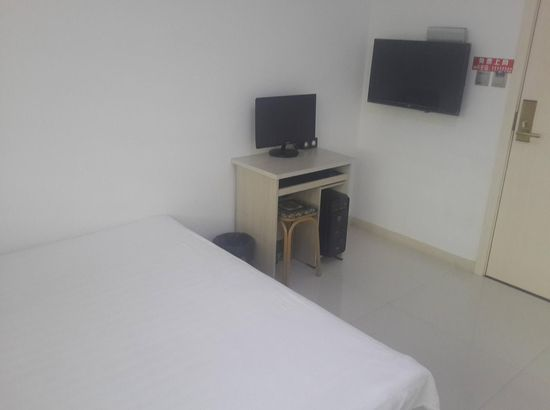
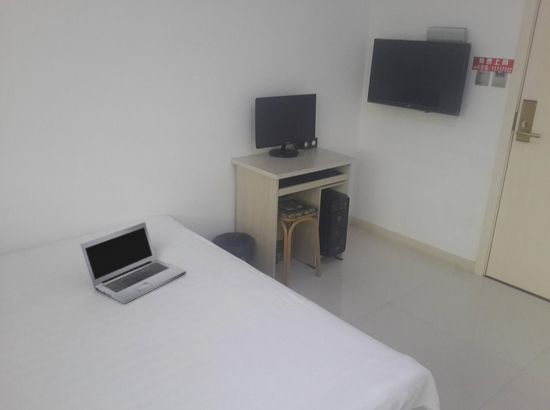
+ laptop [79,221,186,305]
